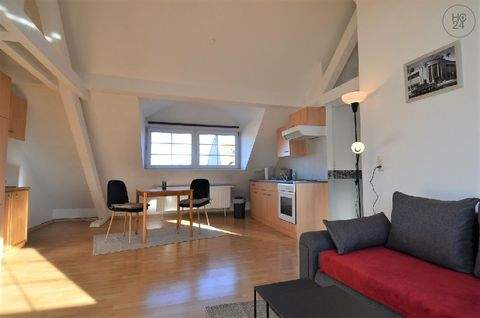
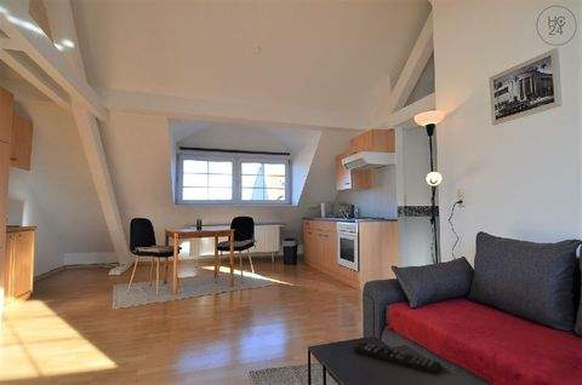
+ remote control [353,340,441,375]
